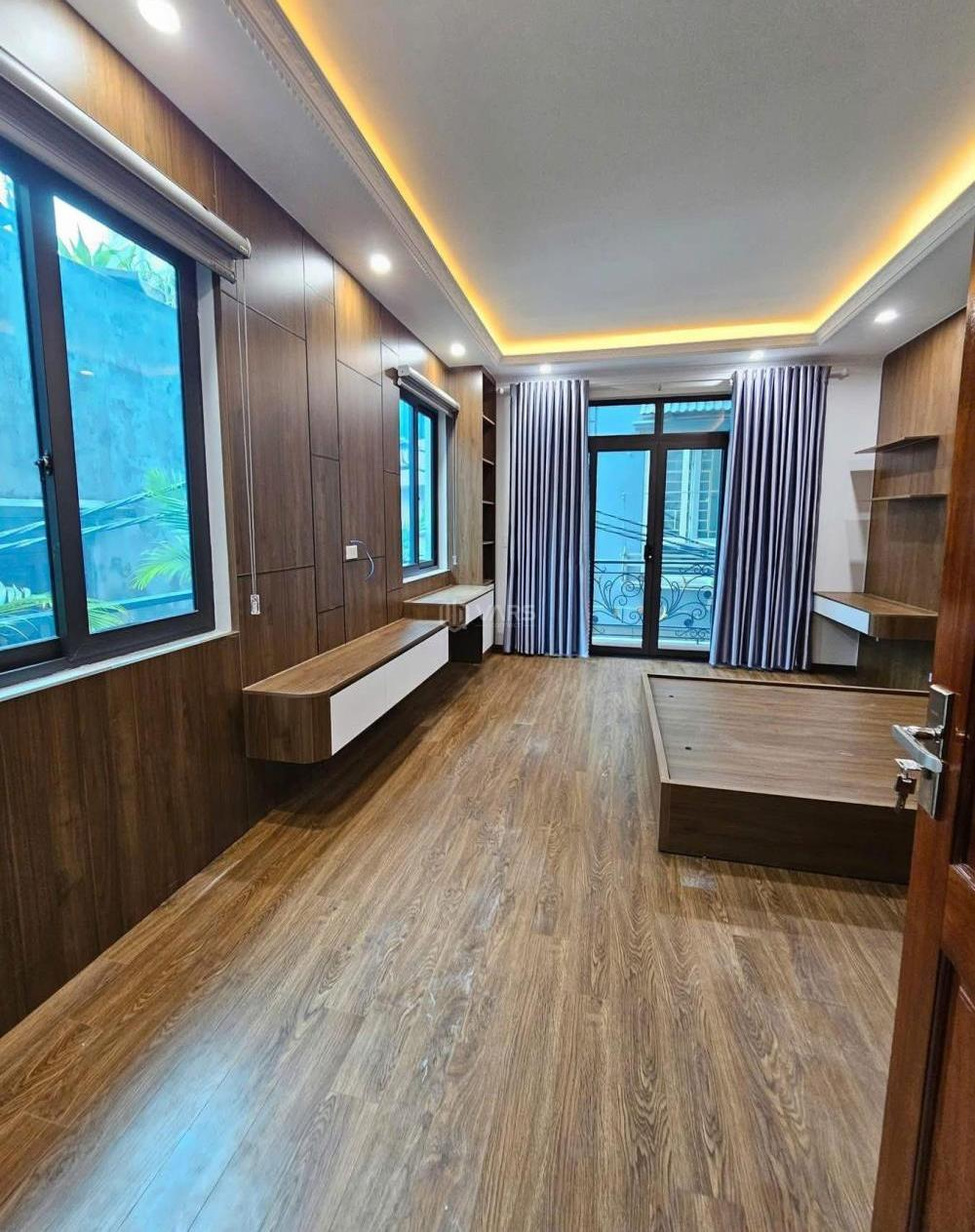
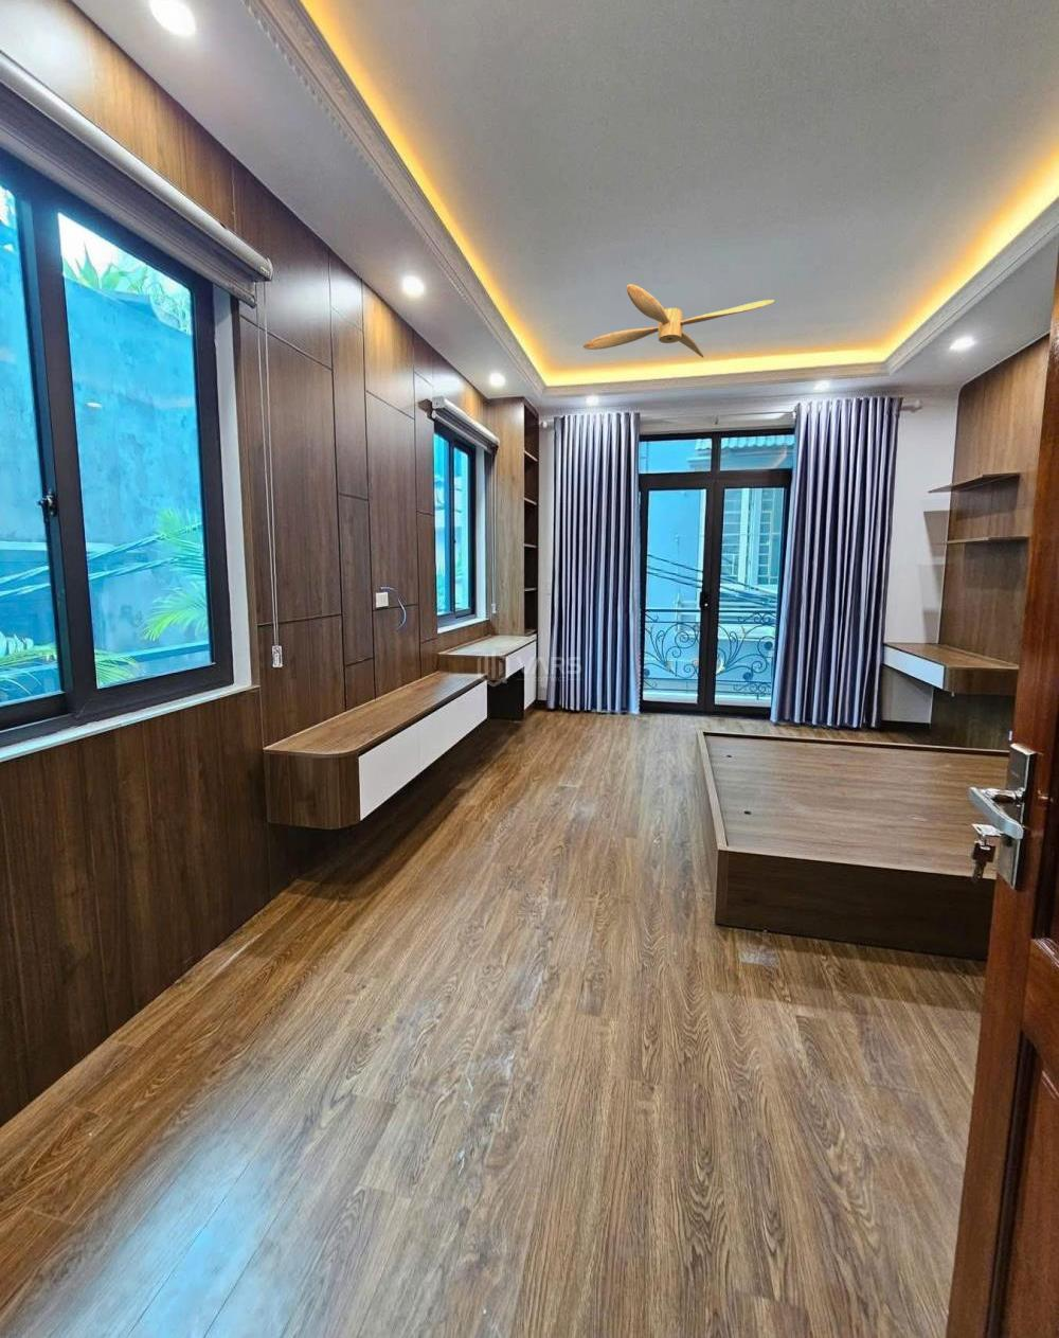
+ ceiling fan [582,282,776,358]
